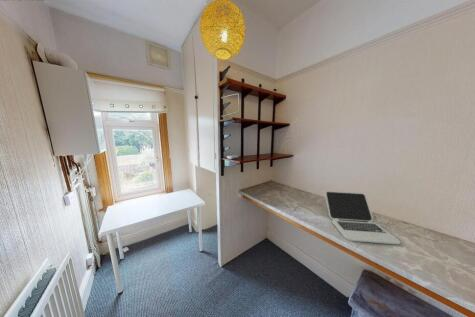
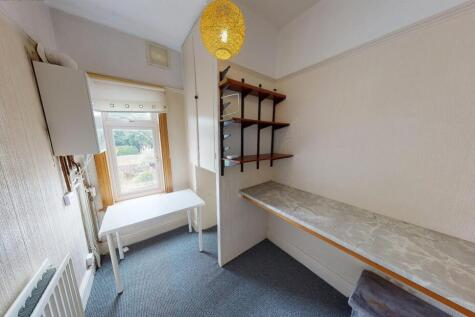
- laptop [324,190,401,245]
